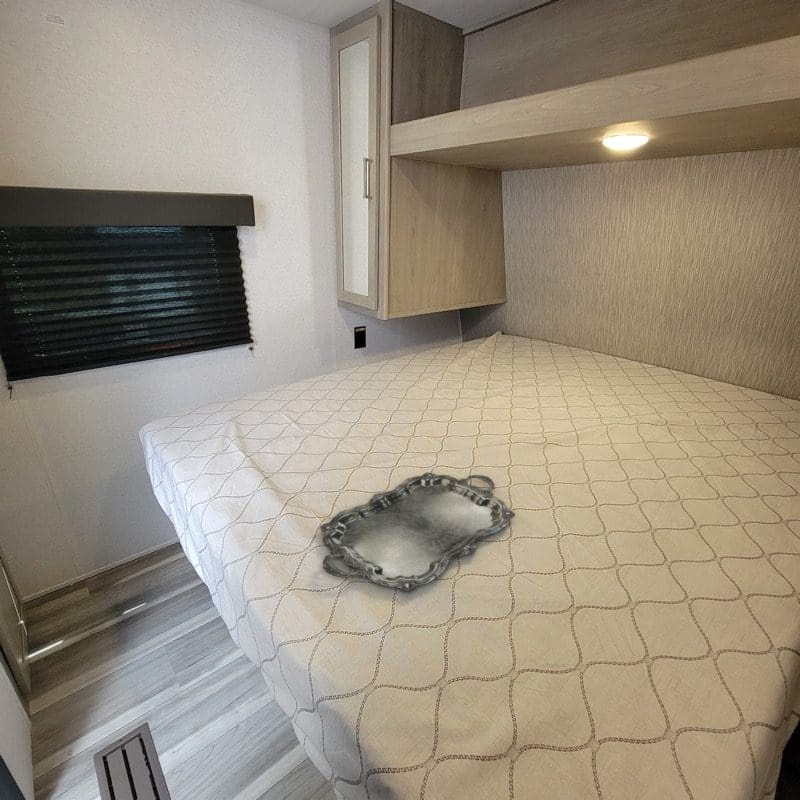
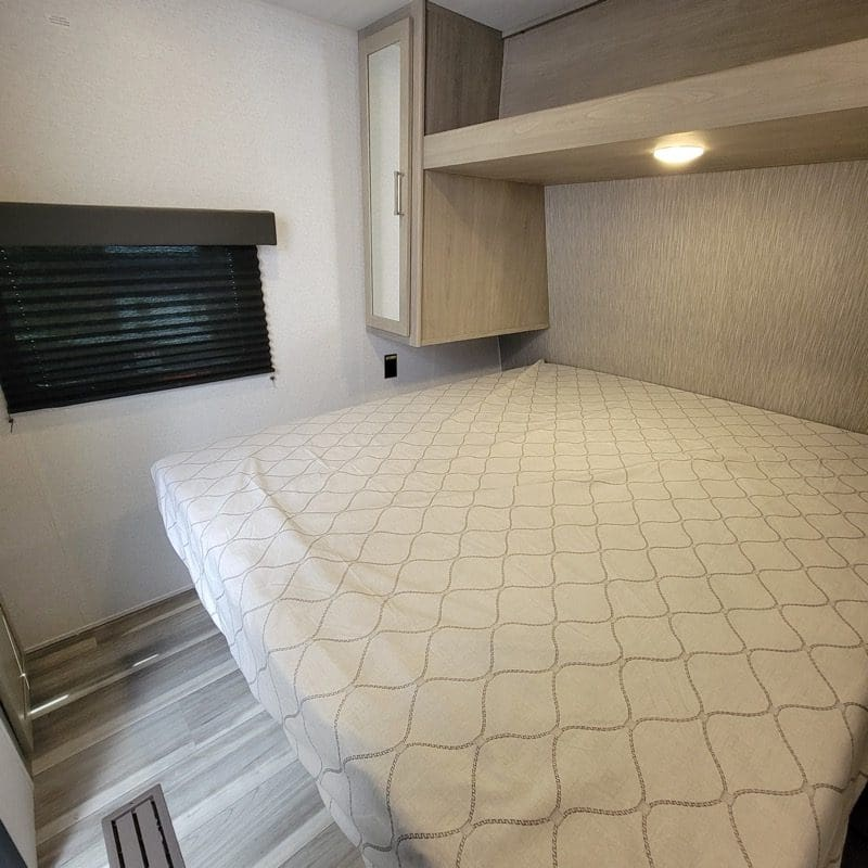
- serving tray [319,472,516,593]
